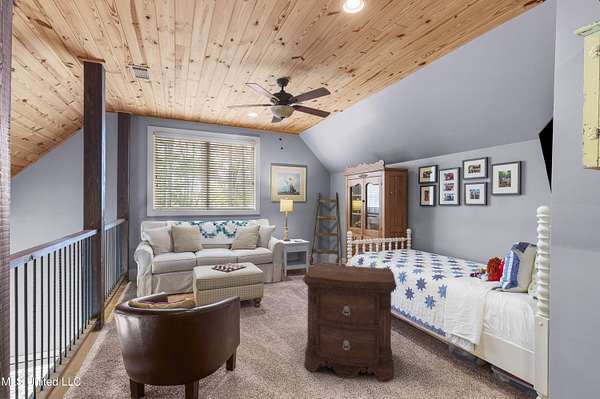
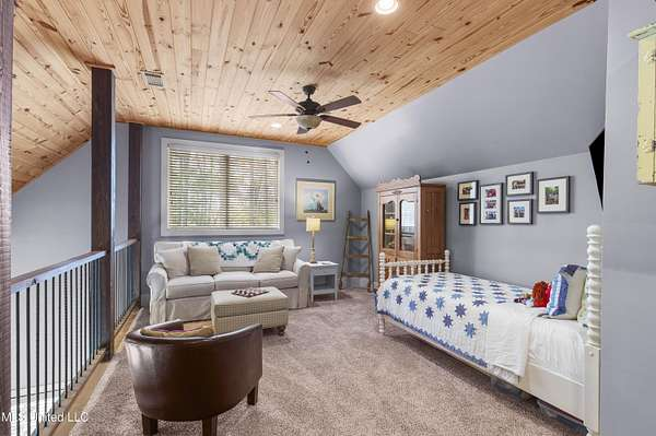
- nightstand [301,263,397,384]
